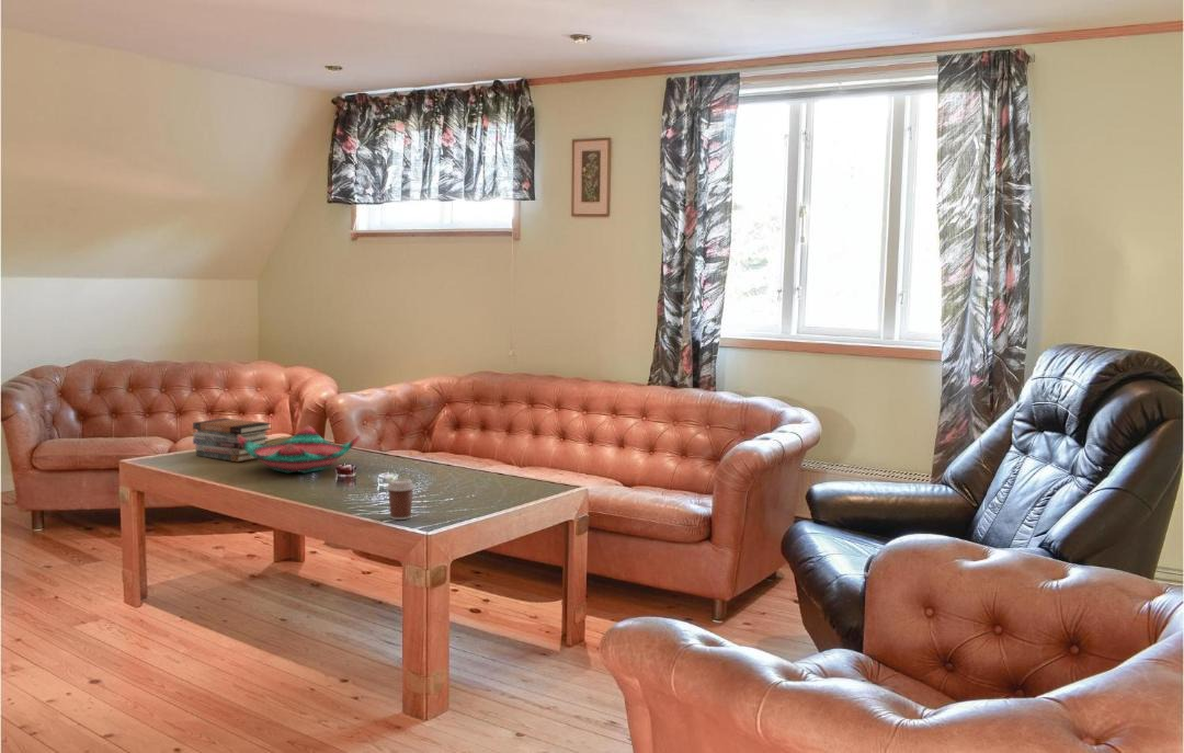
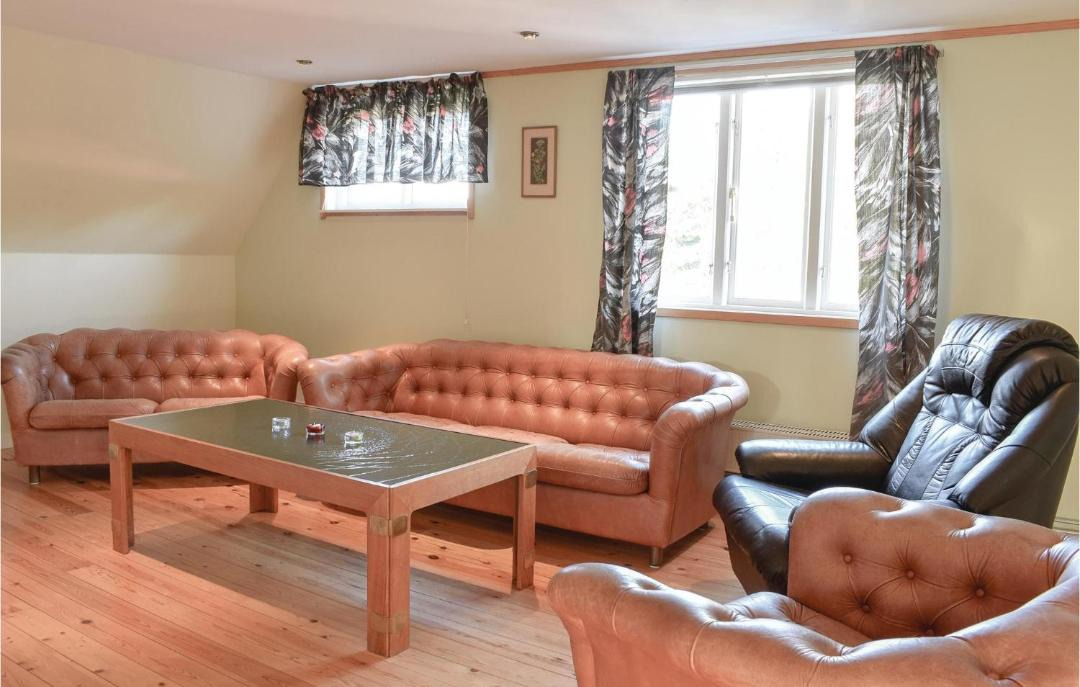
- decorative bowl [238,425,362,475]
- coffee cup [385,478,415,521]
- book stack [192,418,273,463]
